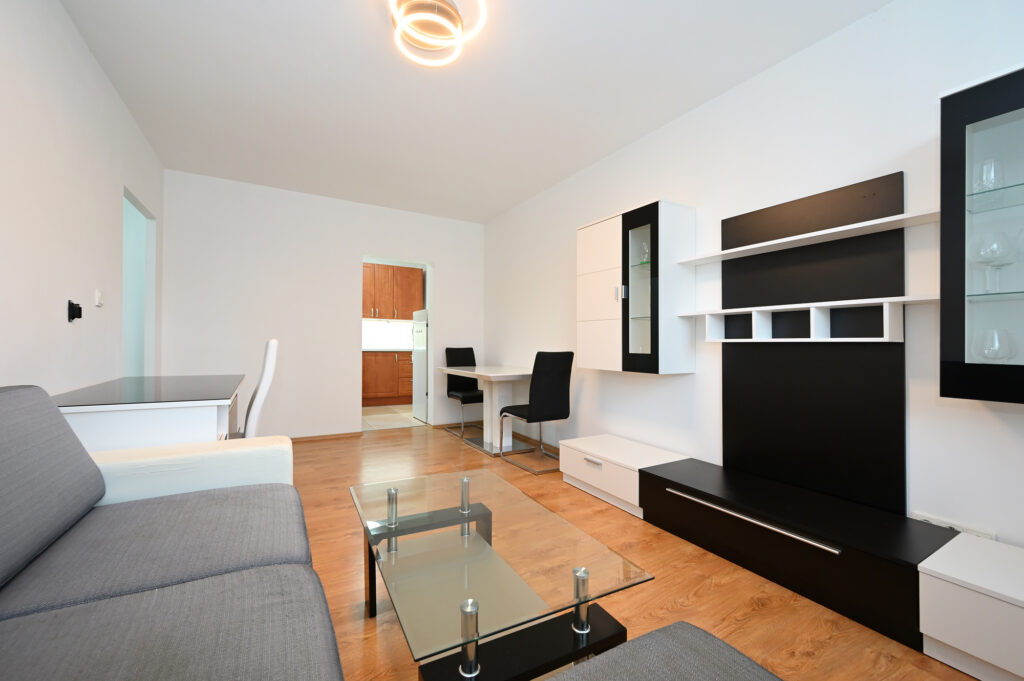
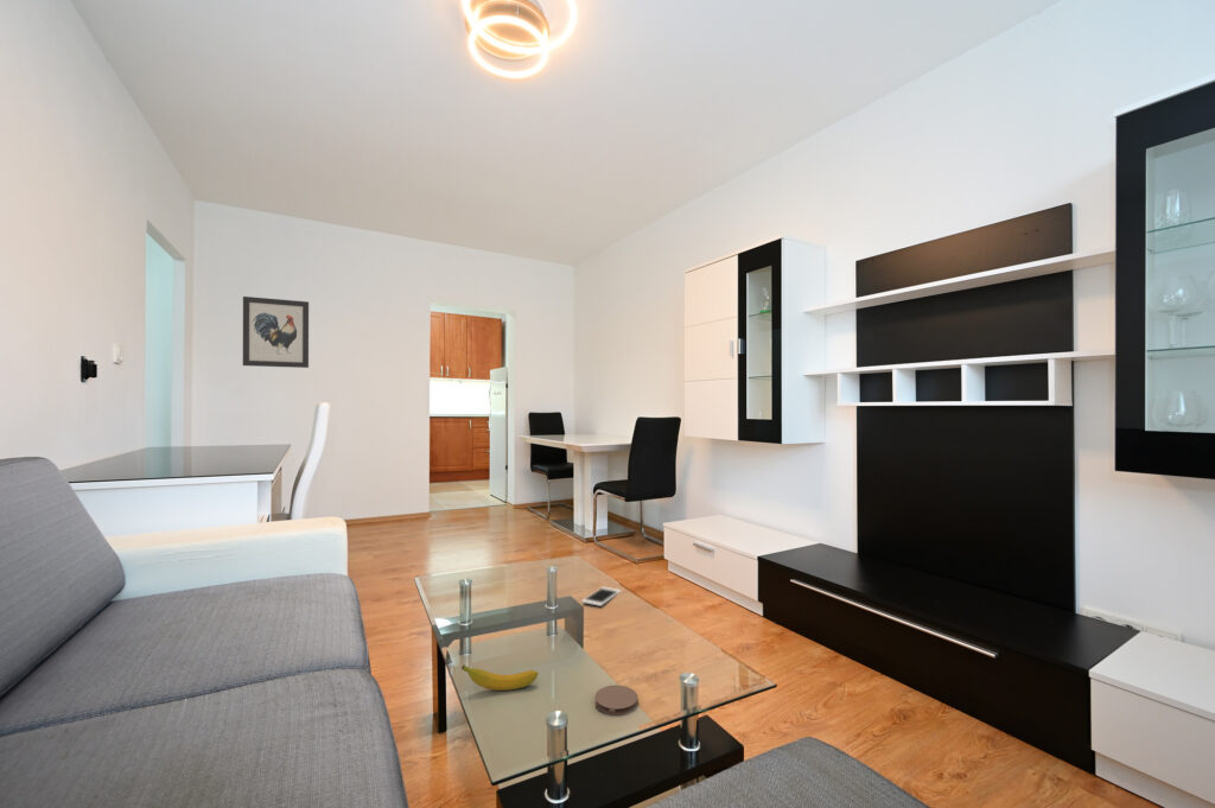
+ cell phone [580,586,623,607]
+ wall art [242,295,310,369]
+ banana [460,663,539,692]
+ coaster [594,683,638,717]
